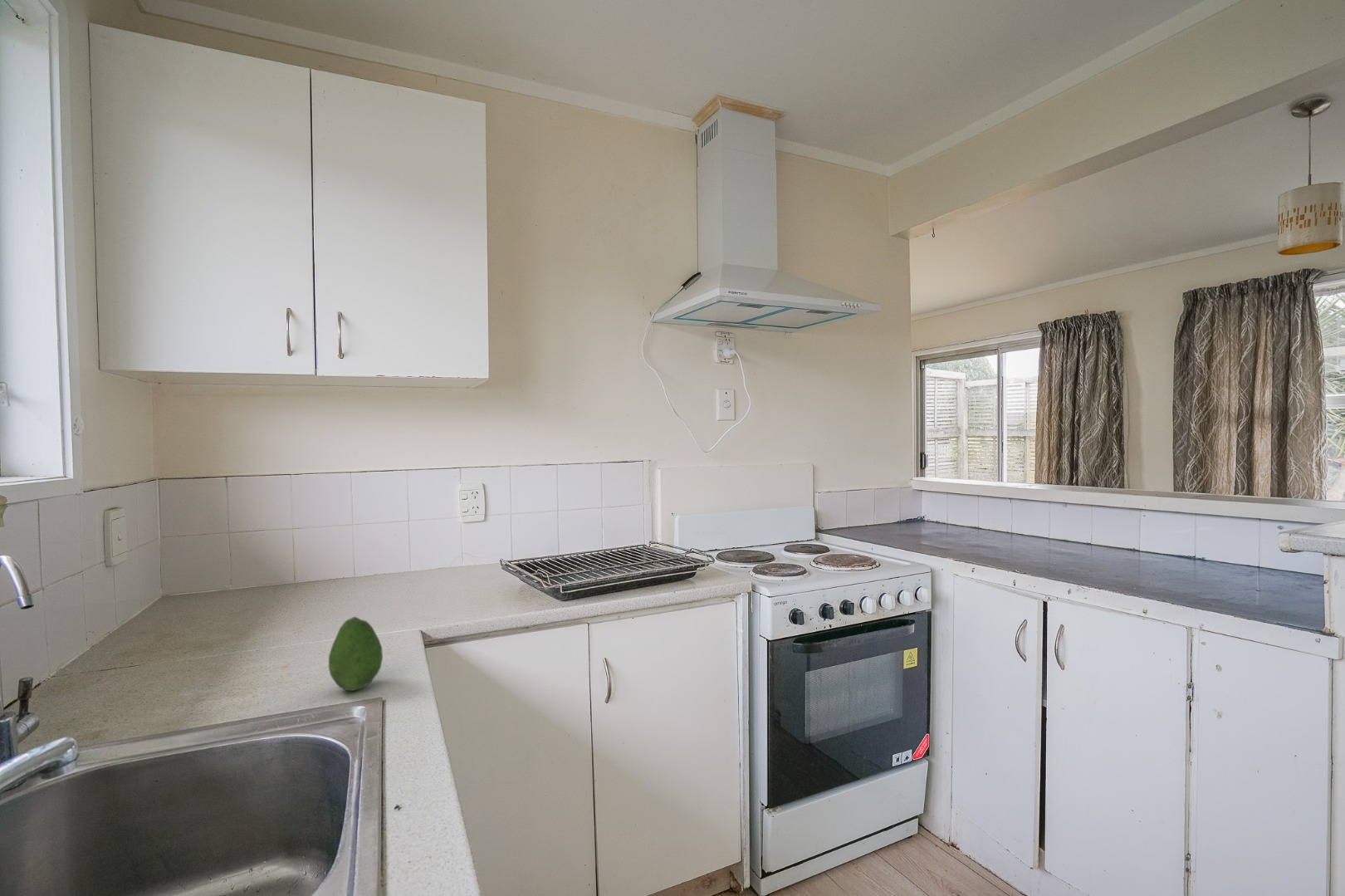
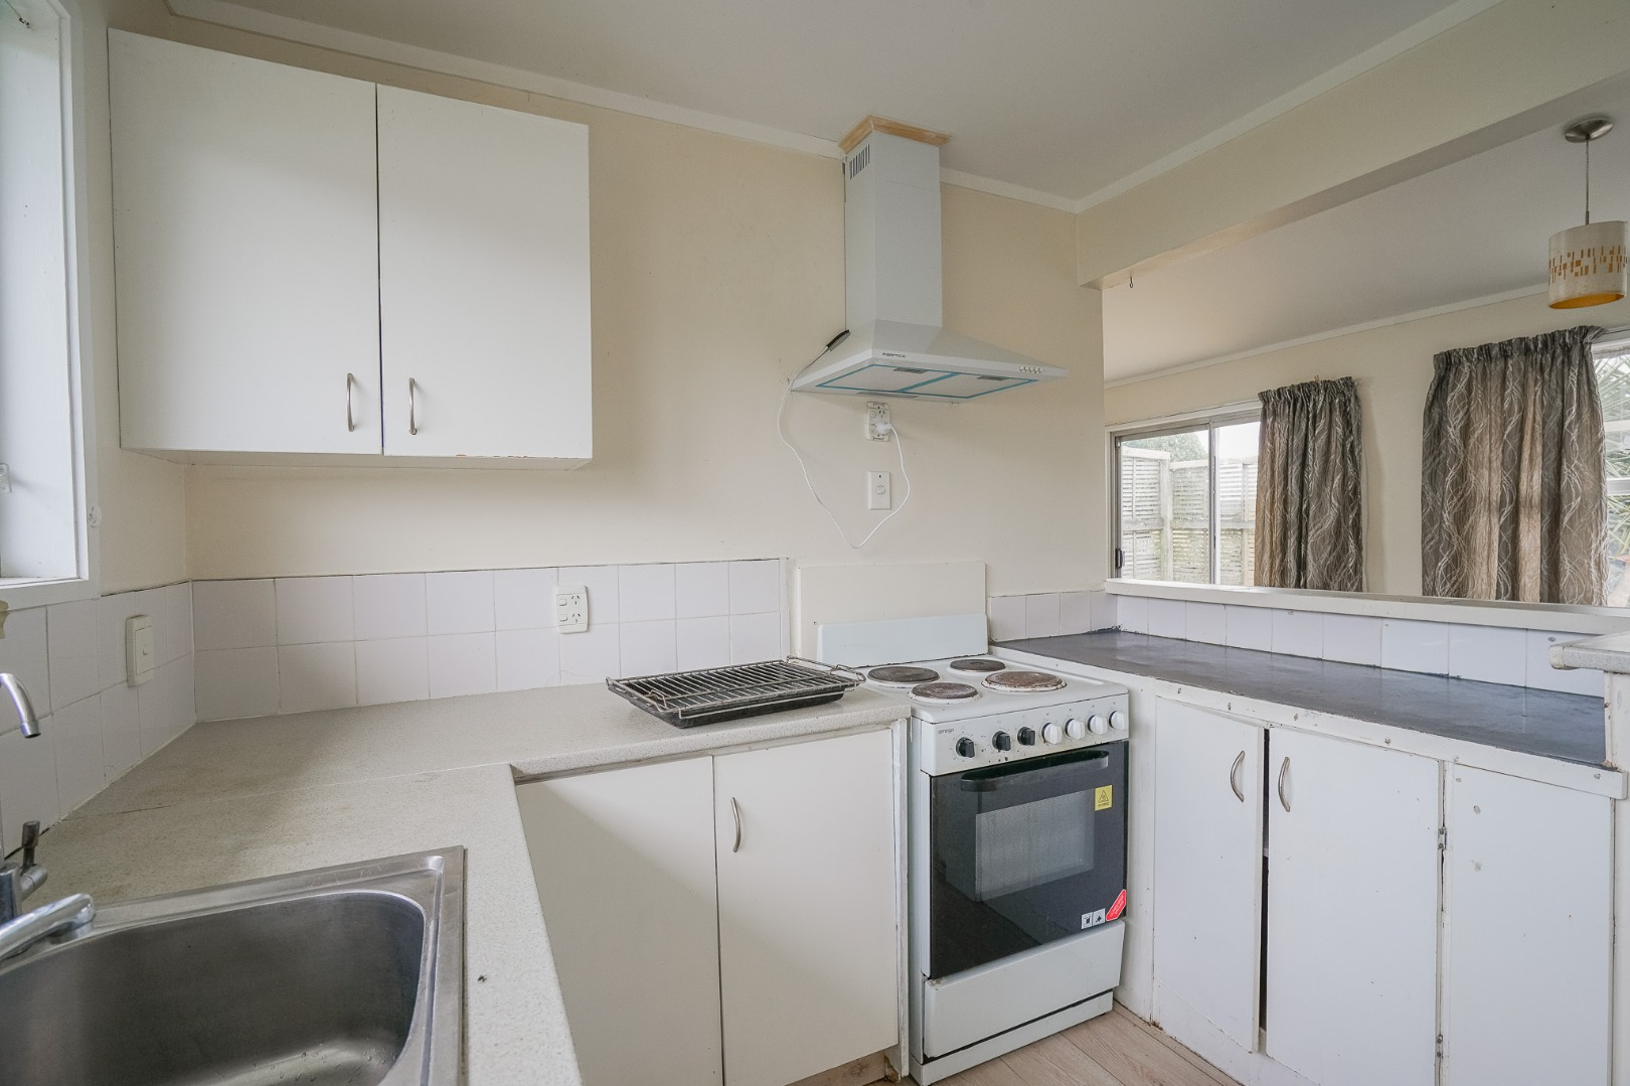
- fruit [328,615,384,692]
